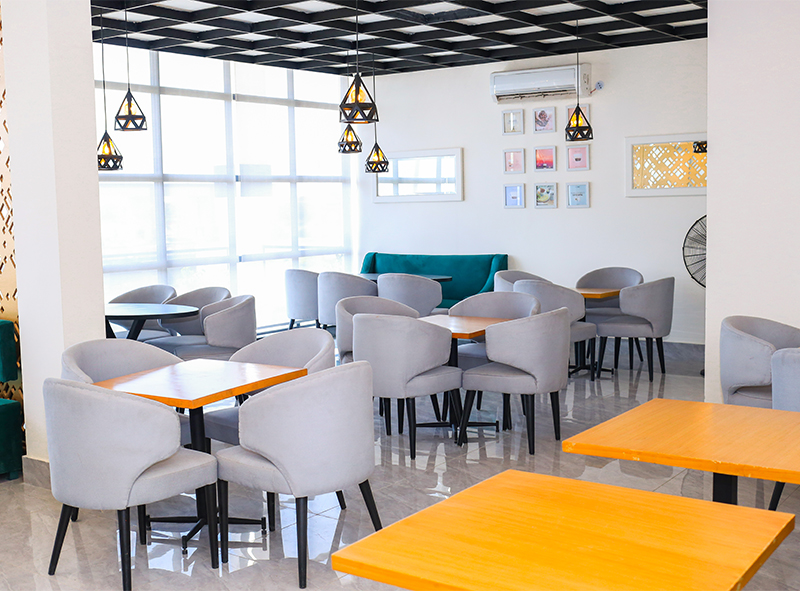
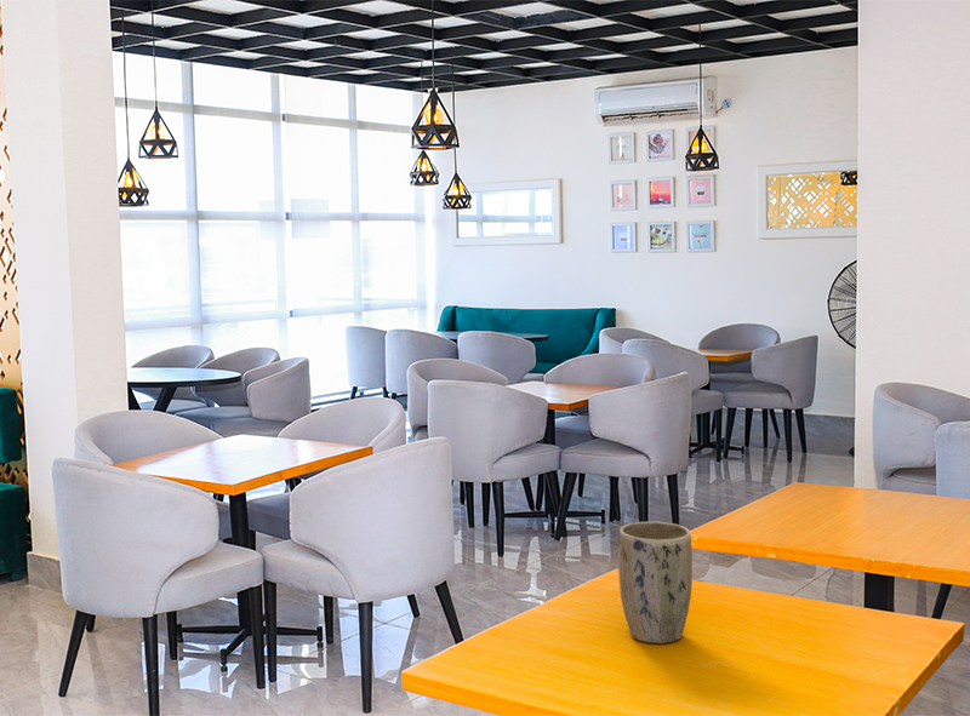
+ plant pot [617,521,694,645]
